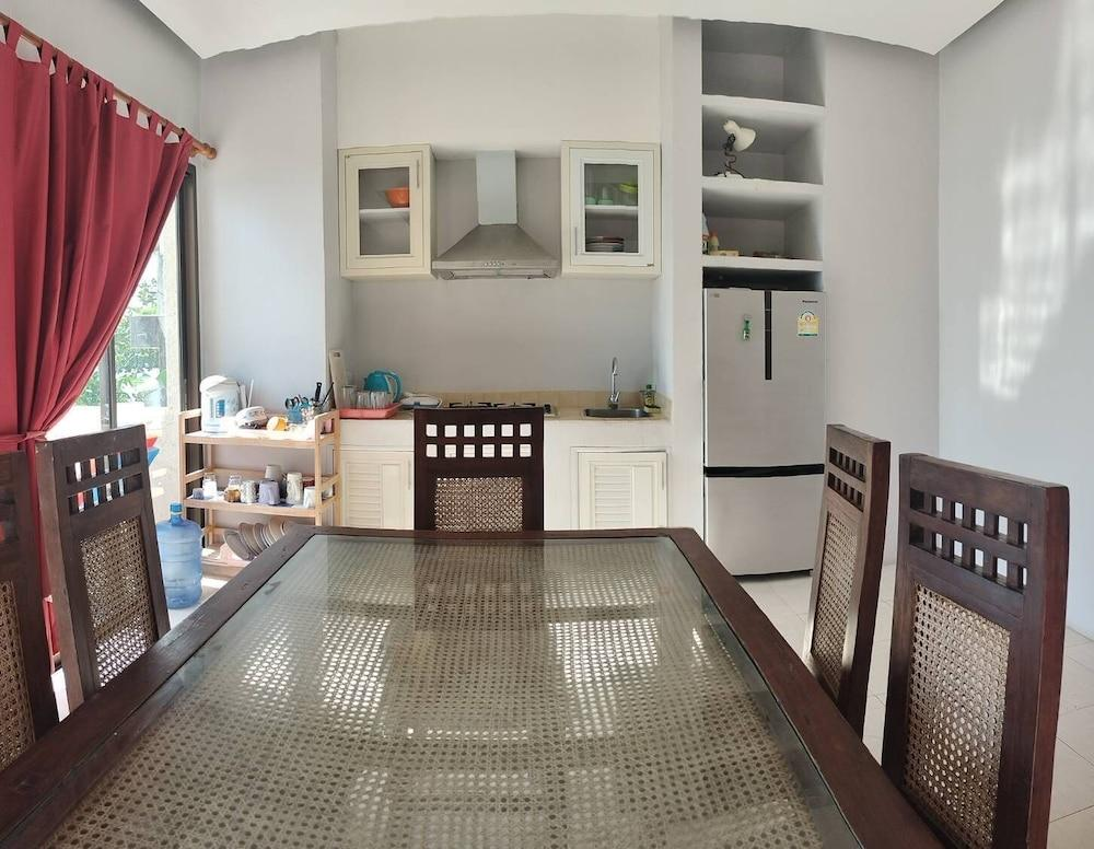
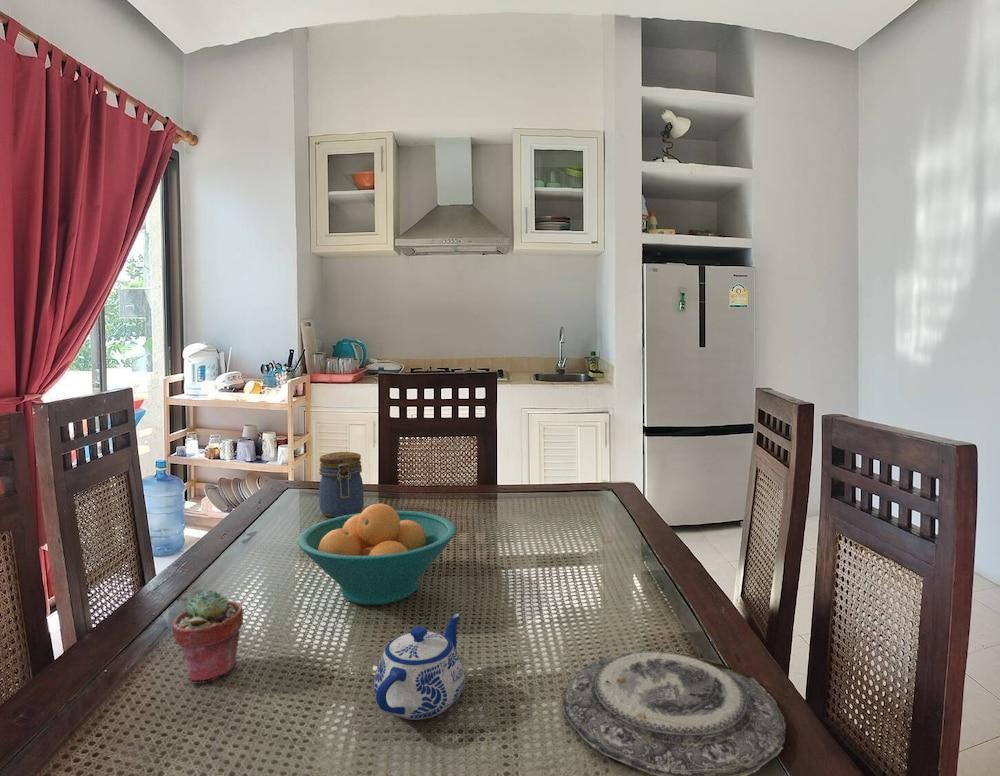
+ potted succulent [171,589,244,684]
+ teapot [373,612,466,721]
+ plate [559,648,787,776]
+ jar [318,451,365,518]
+ fruit bowl [297,502,457,606]
